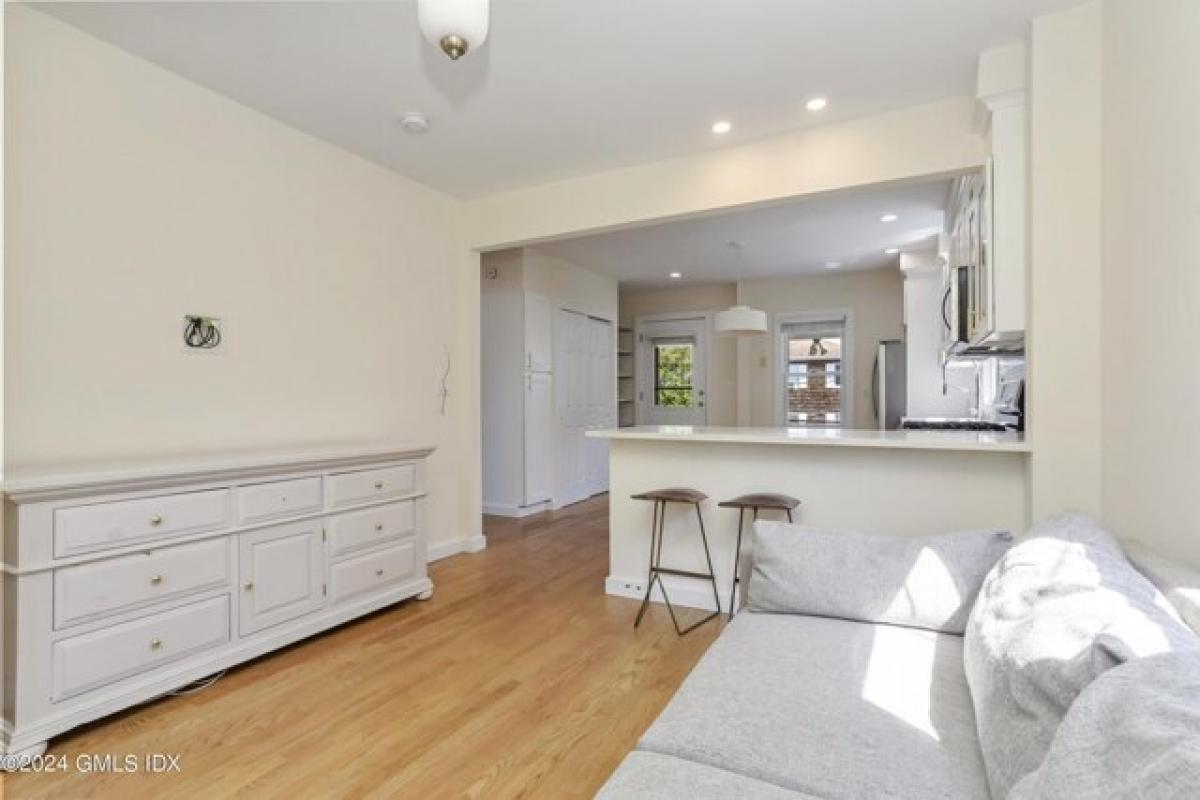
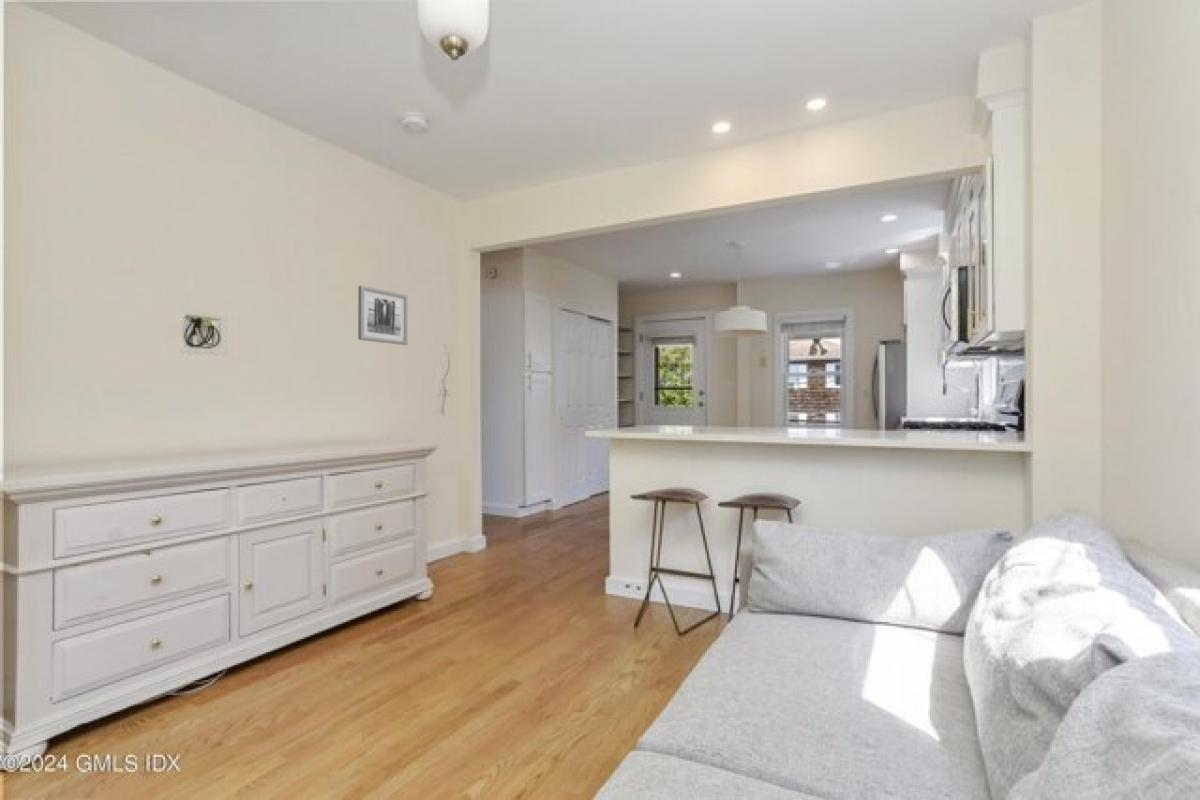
+ wall art [357,285,409,346]
